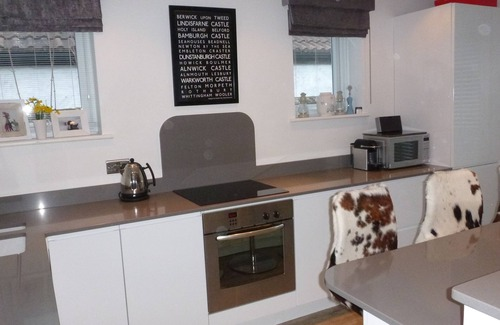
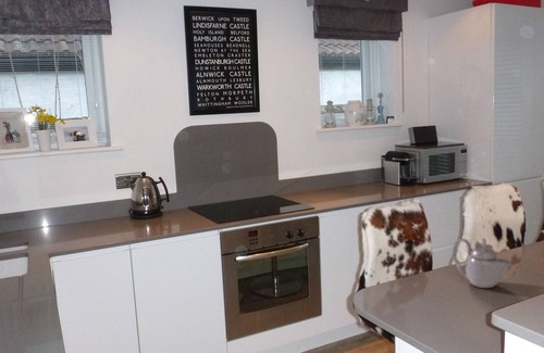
+ teapot [452,238,512,289]
